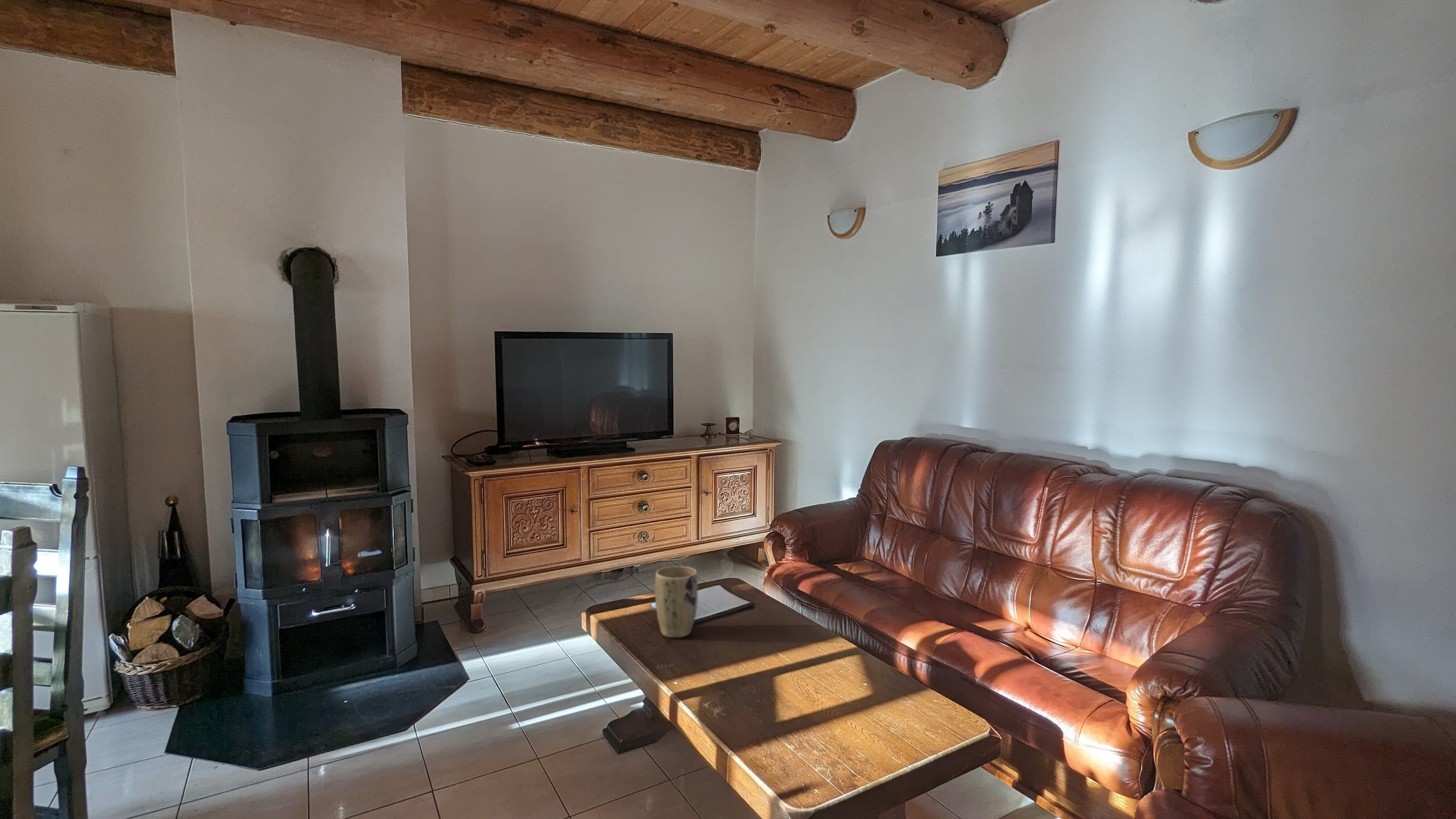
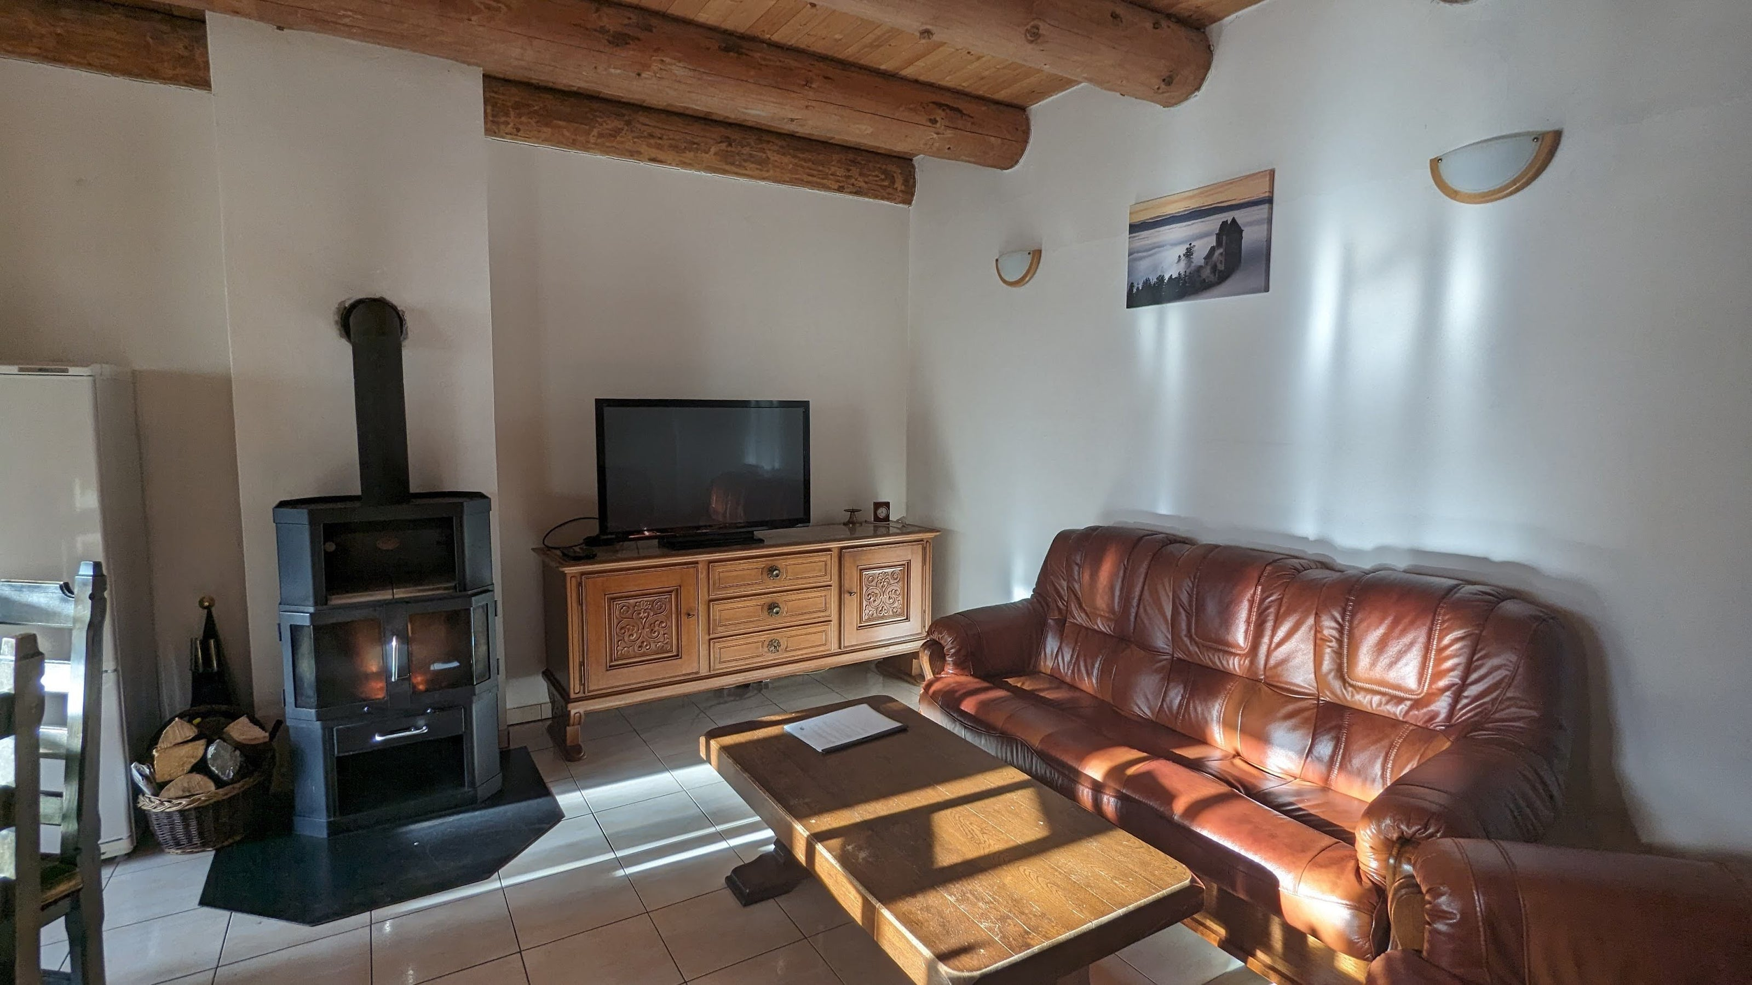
- plant pot [655,565,698,638]
